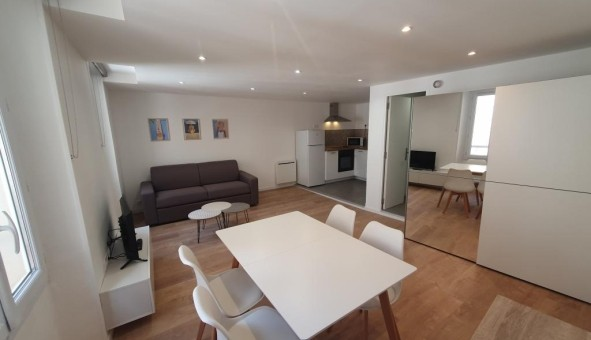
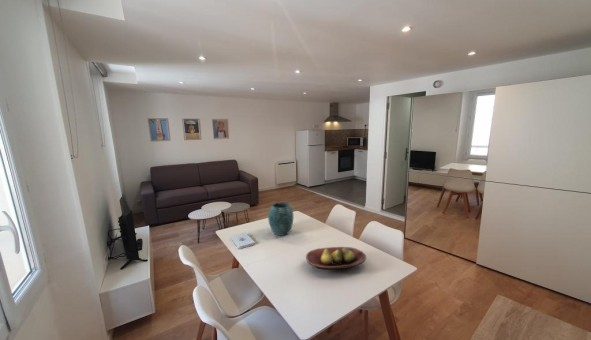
+ vase [267,202,294,237]
+ notepad [230,232,256,250]
+ fruit bowl [305,246,367,271]
